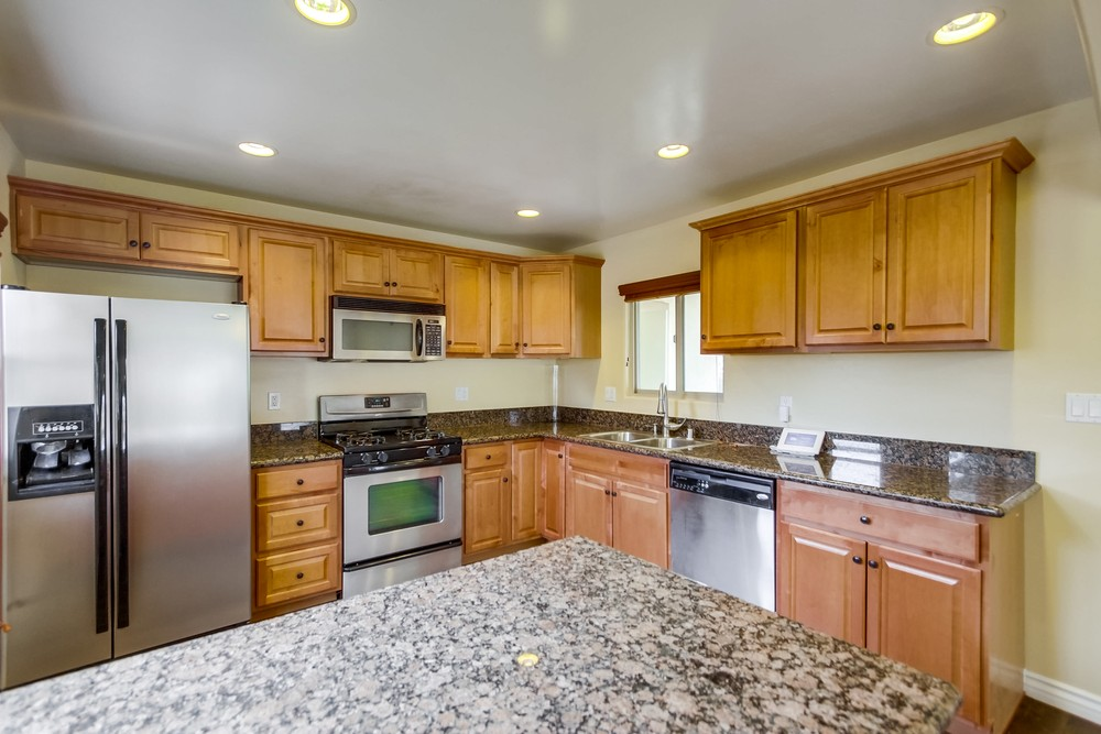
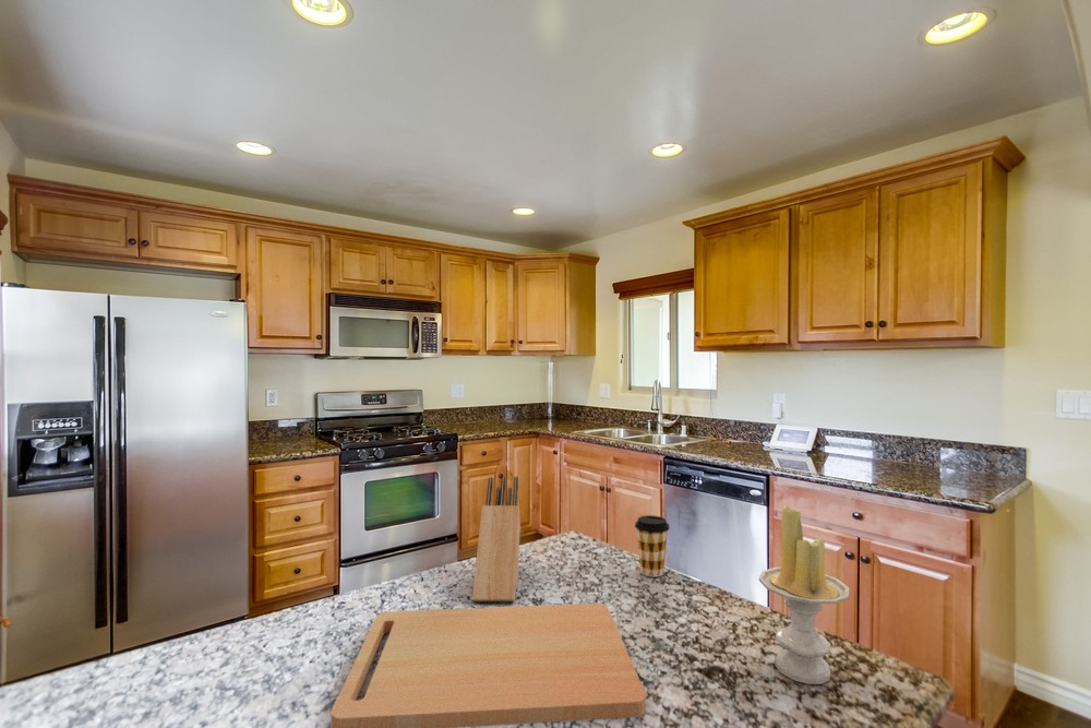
+ coffee cup [634,514,671,578]
+ cutting board [329,602,647,728]
+ knife block [471,476,521,602]
+ candle [758,505,850,685]
